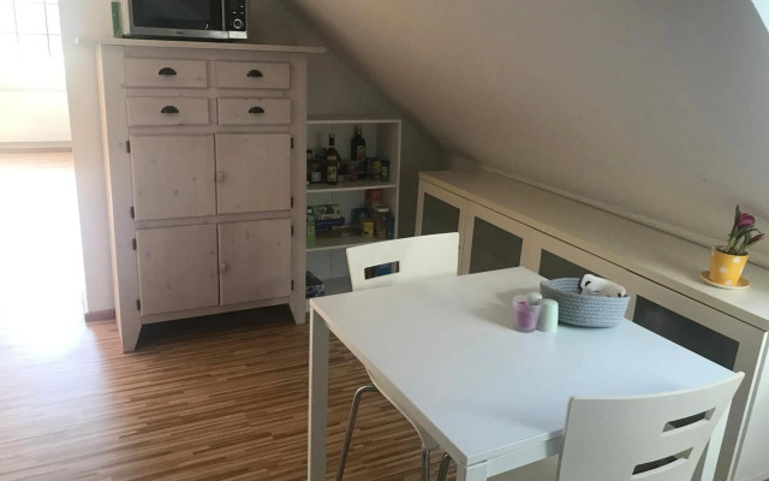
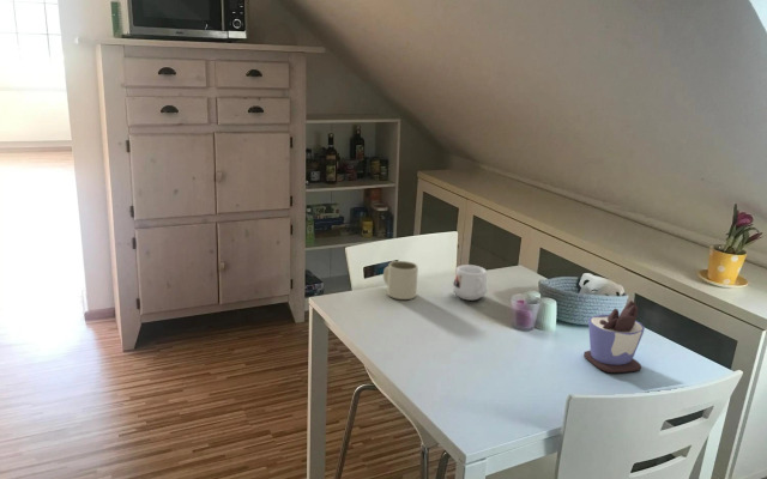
+ mug [382,260,419,301]
+ cup [582,299,646,374]
+ mug [452,263,488,302]
